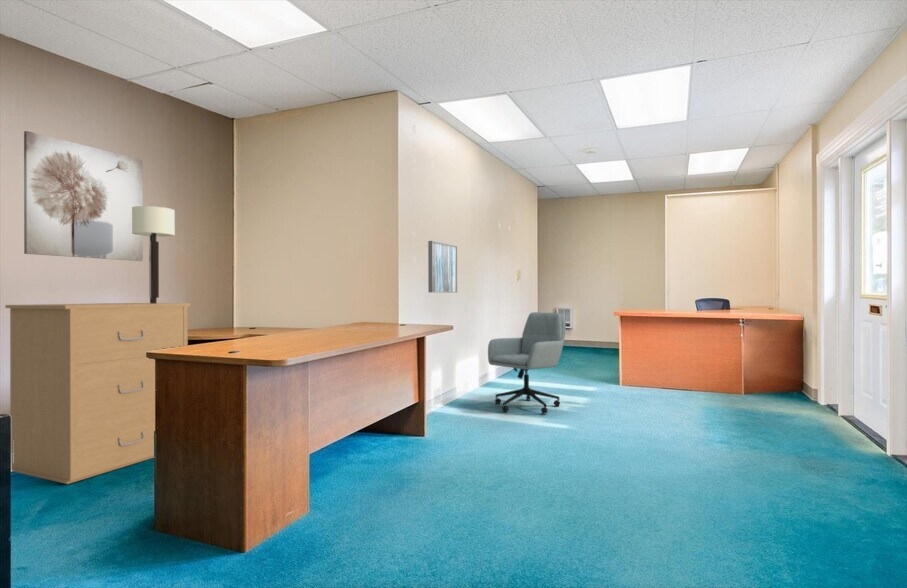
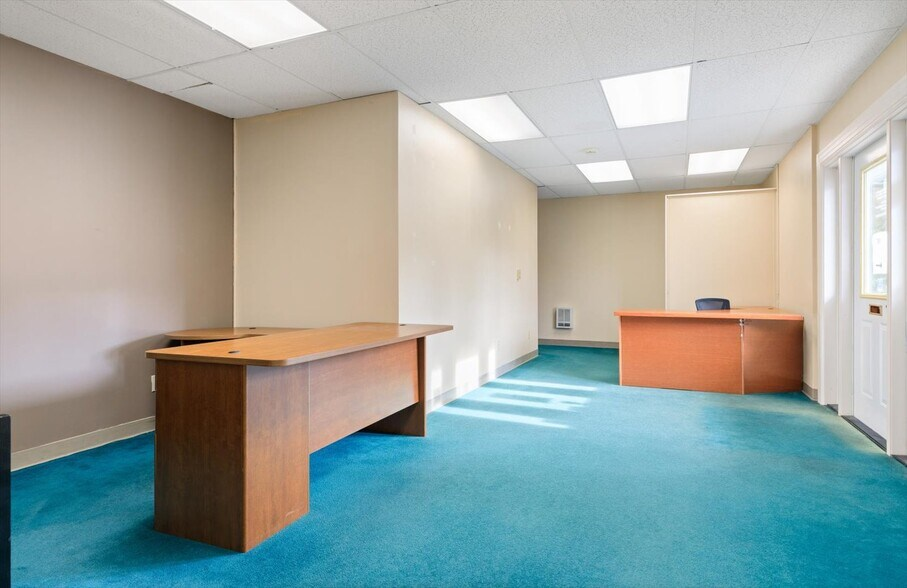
- filing cabinet [4,302,192,485]
- wall art [427,240,458,294]
- wall art [23,130,144,262]
- office chair [487,311,567,415]
- wall sconce [132,205,176,304]
